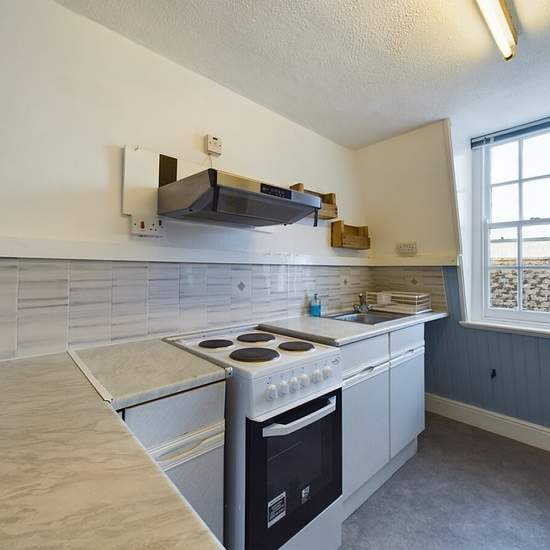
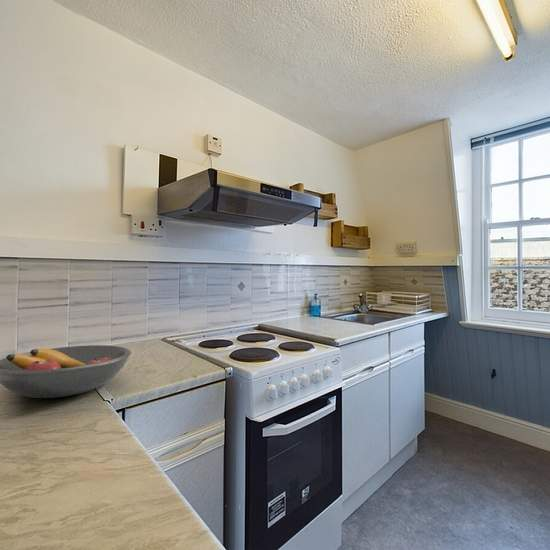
+ fruit bowl [0,344,132,399]
